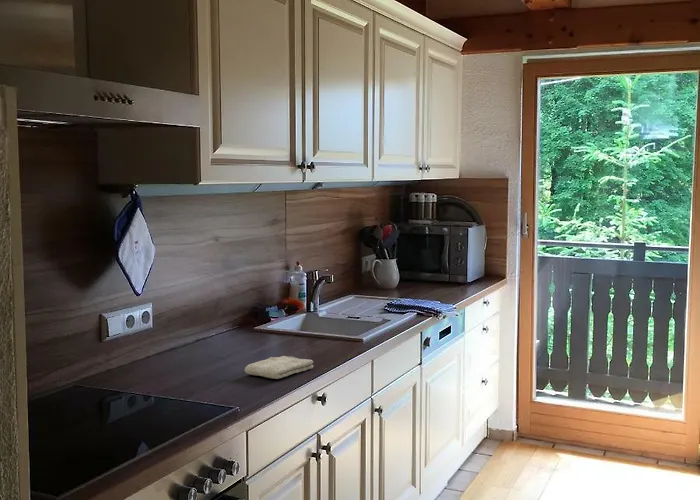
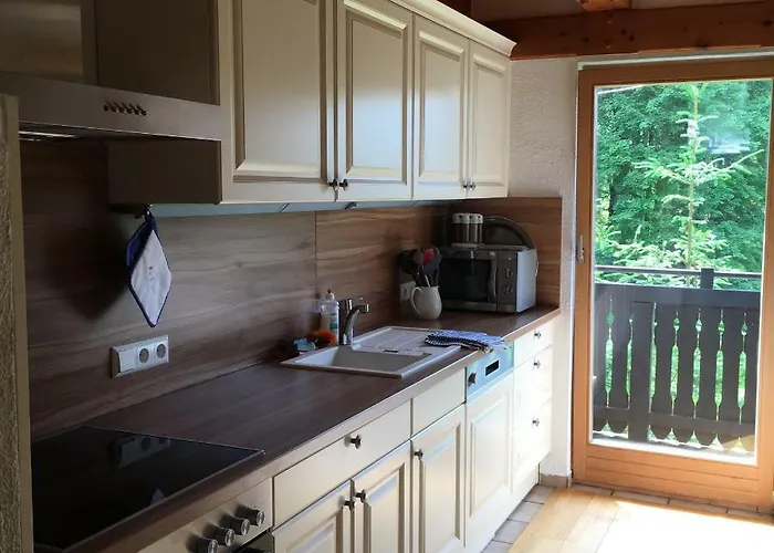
- washcloth [244,355,314,380]
